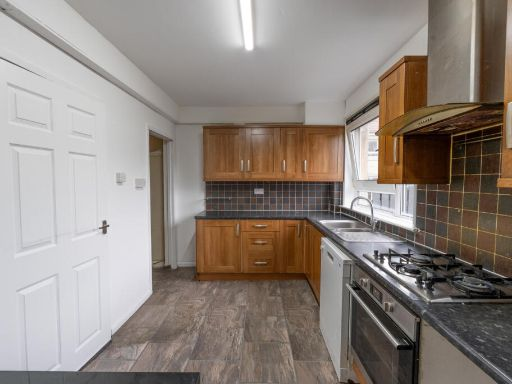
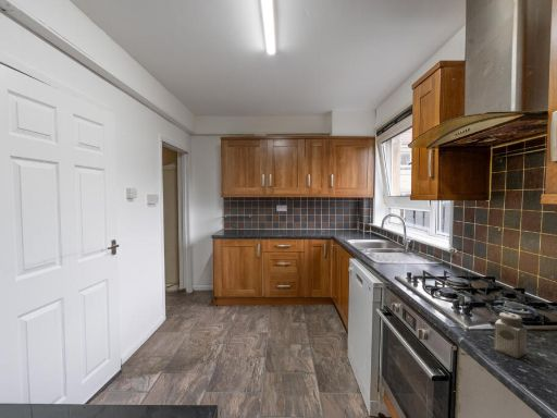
+ salt shaker [494,311,528,359]
